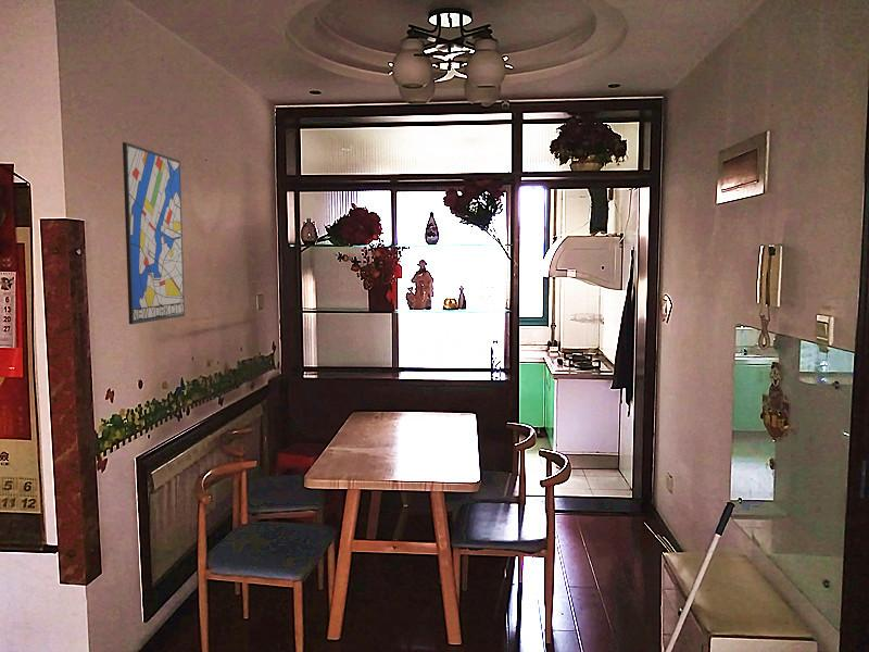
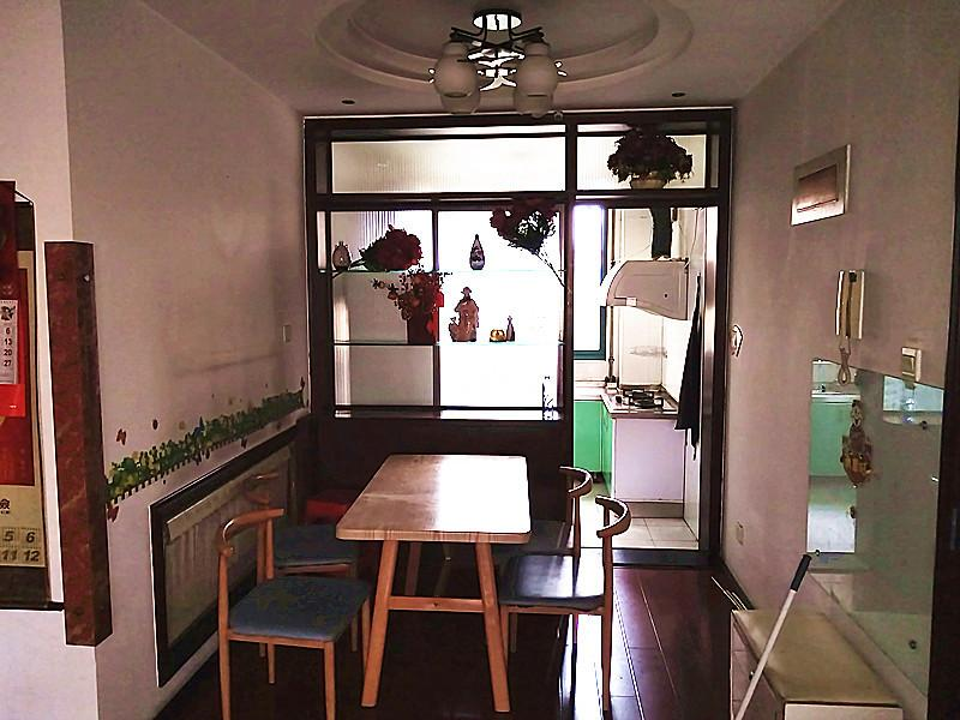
- wall art [122,141,186,325]
